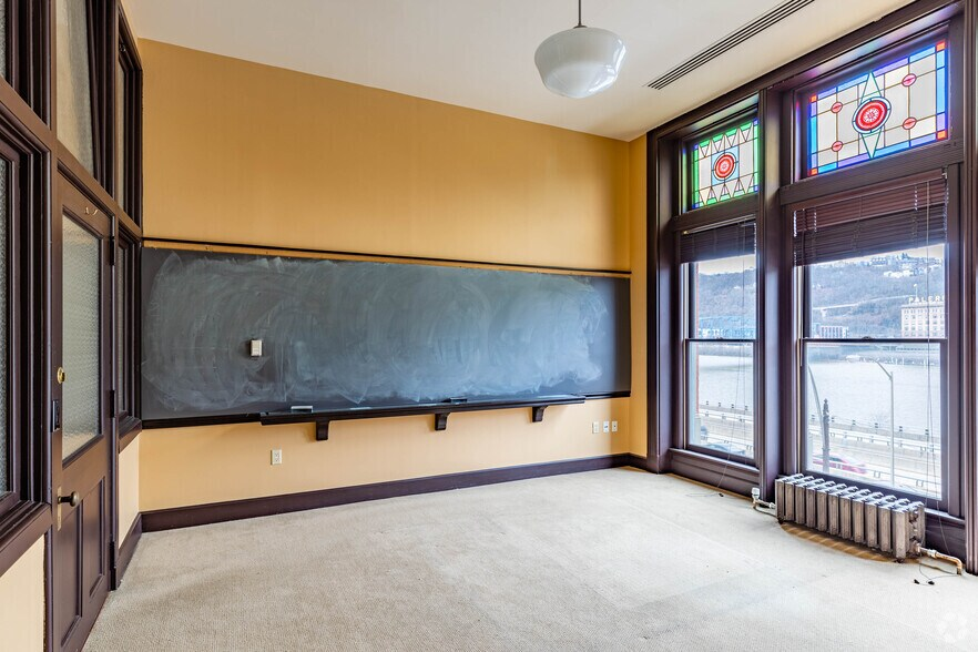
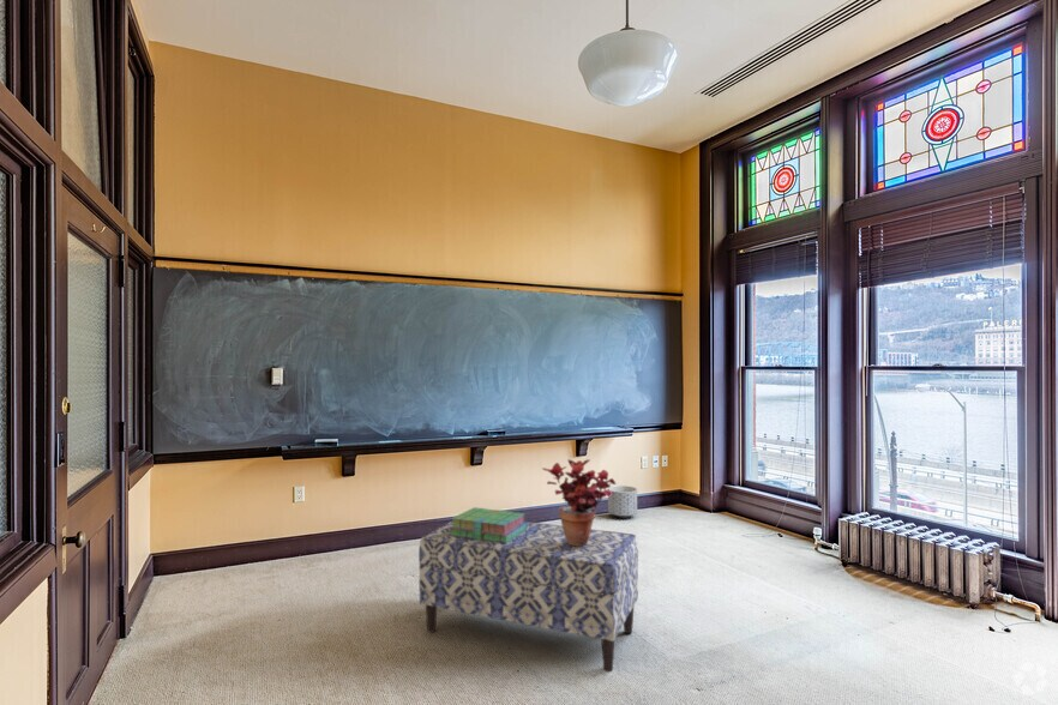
+ planter [607,484,638,519]
+ stack of books [449,506,528,543]
+ potted plant [541,458,618,546]
+ bench [417,520,639,673]
